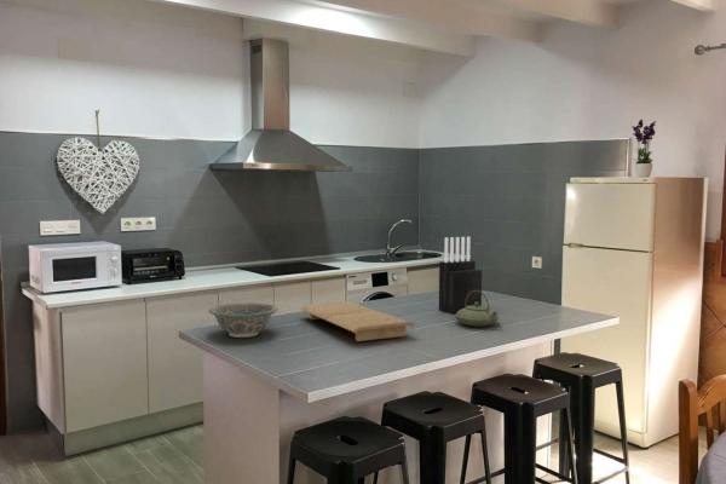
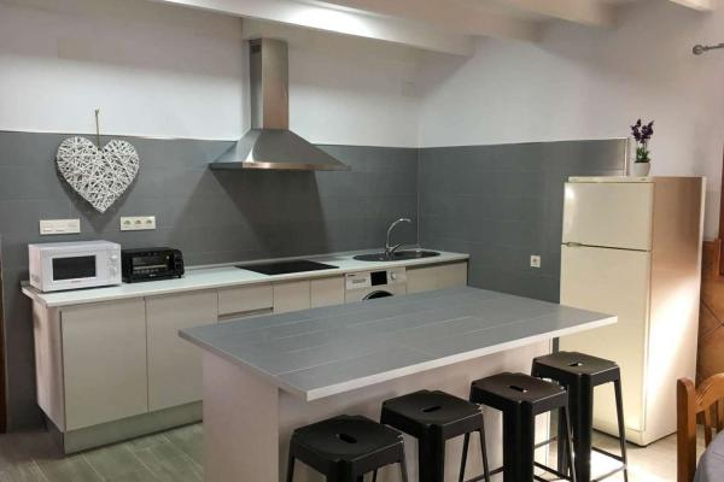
- teapot [454,290,500,328]
- bowl [207,301,280,339]
- knife block [438,236,483,315]
- cutting board [300,300,416,342]
